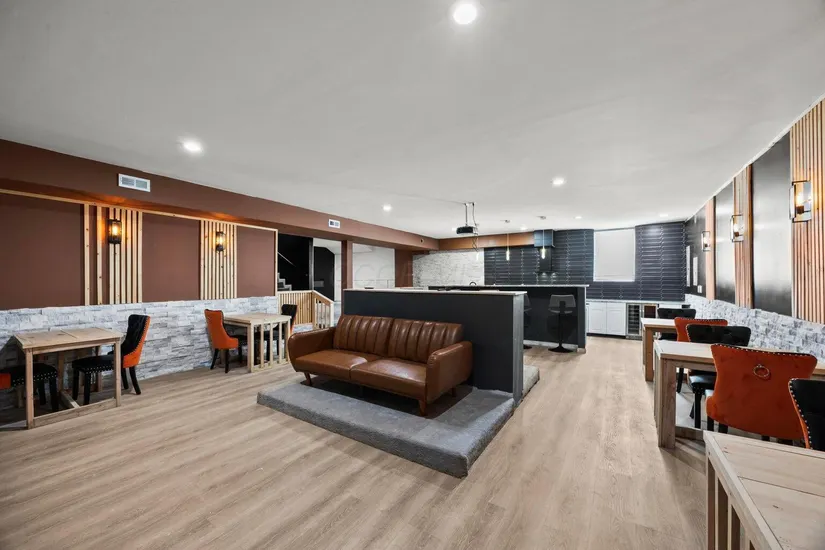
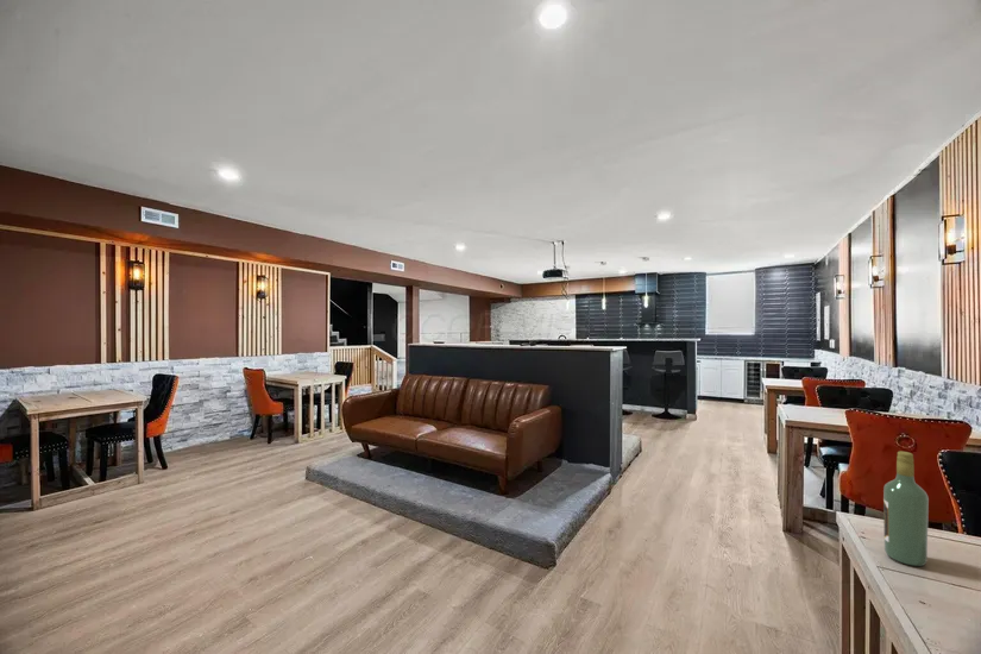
+ wine bottle [882,451,930,567]
